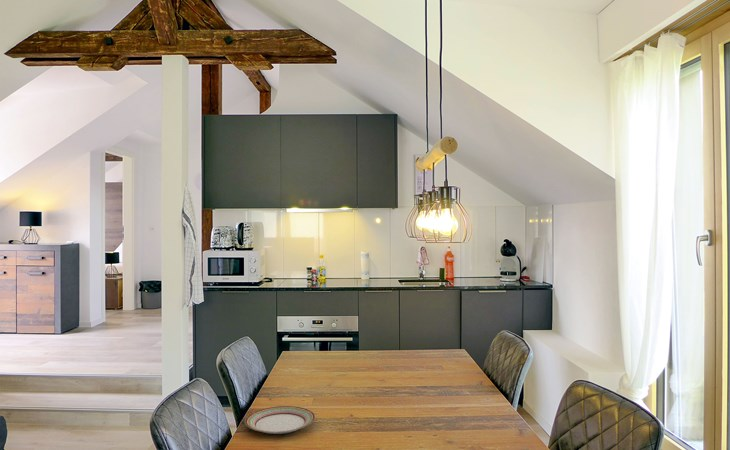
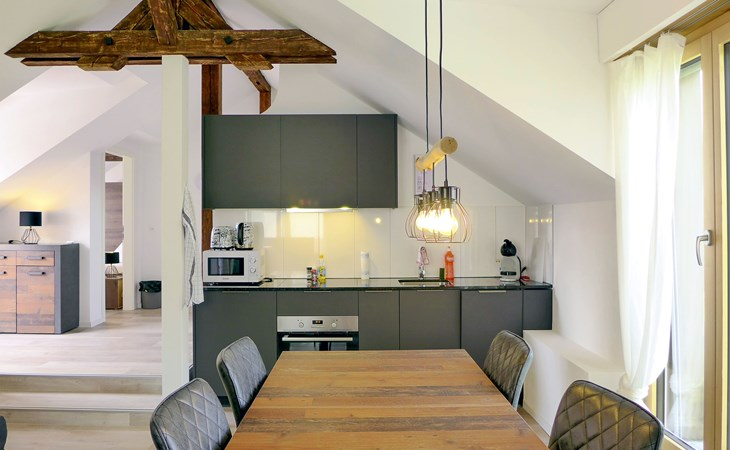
- plate [244,405,316,435]
